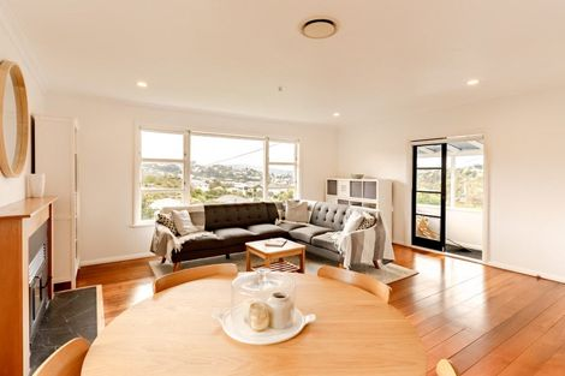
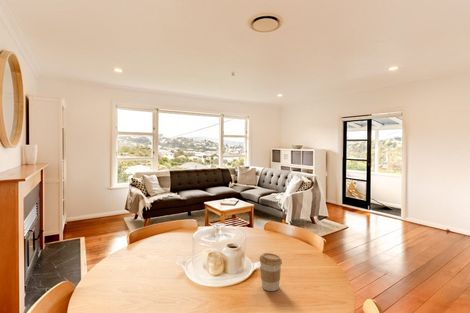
+ coffee cup [258,252,283,292]
